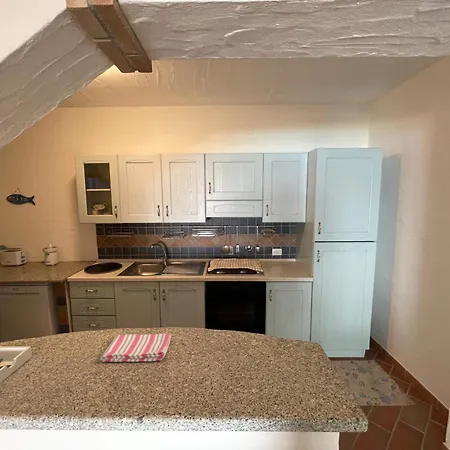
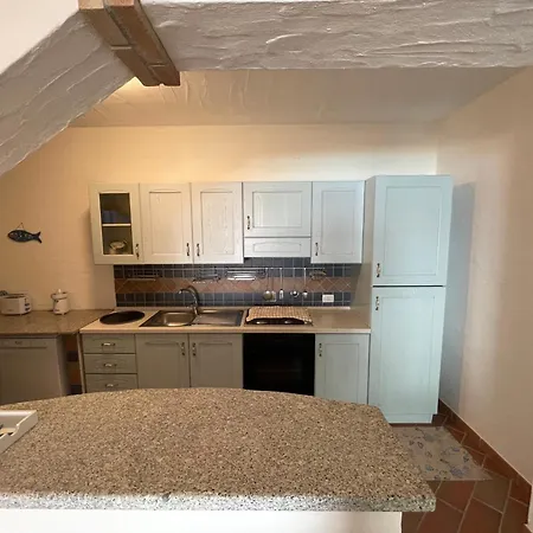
- dish towel [99,332,172,363]
